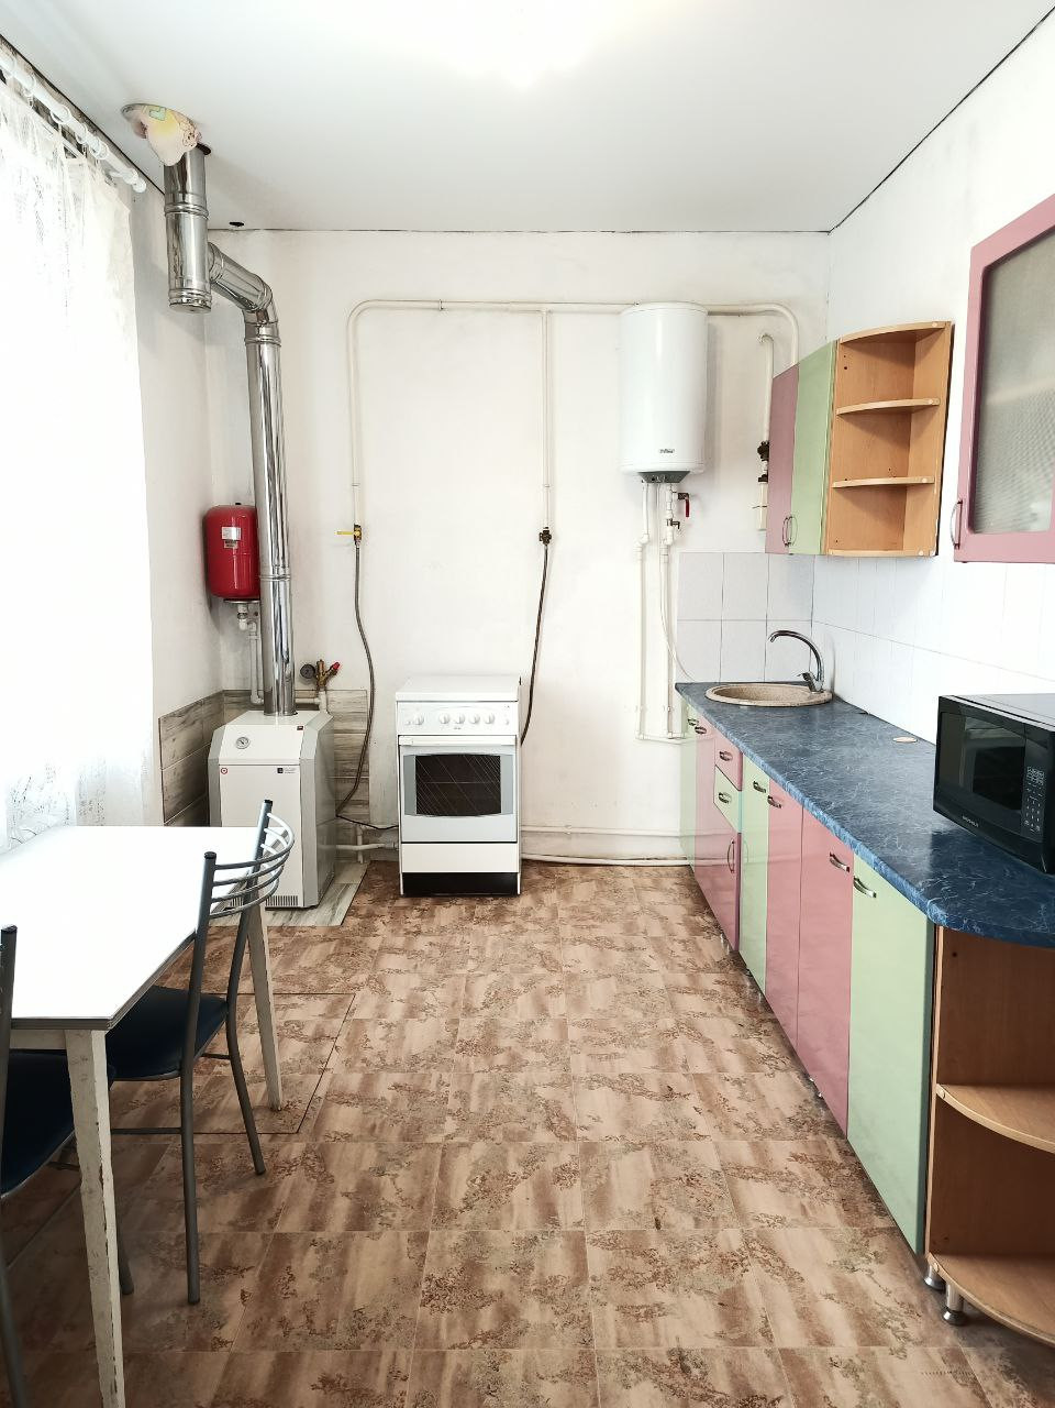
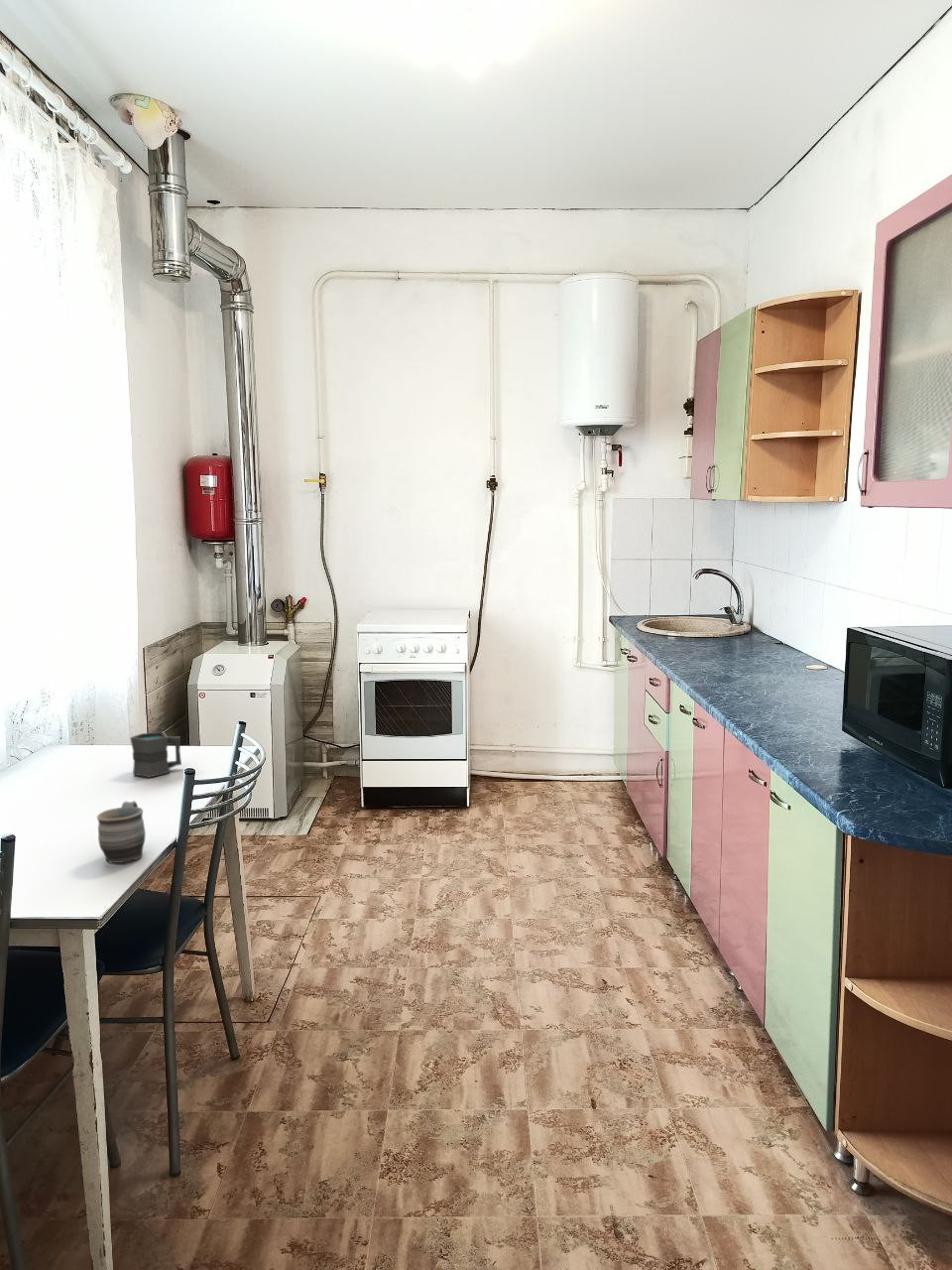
+ mug [129,731,182,779]
+ mug [96,800,147,864]
